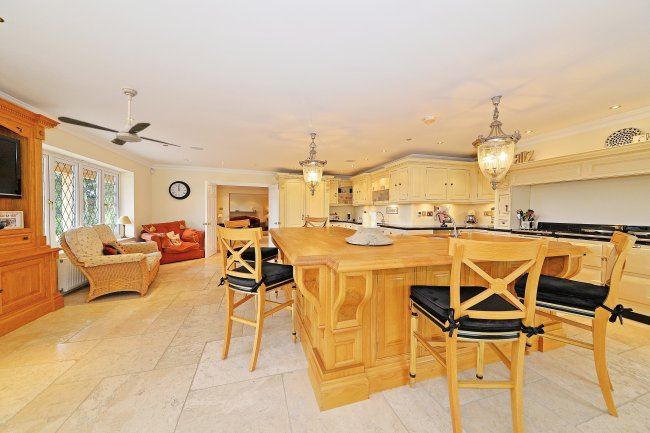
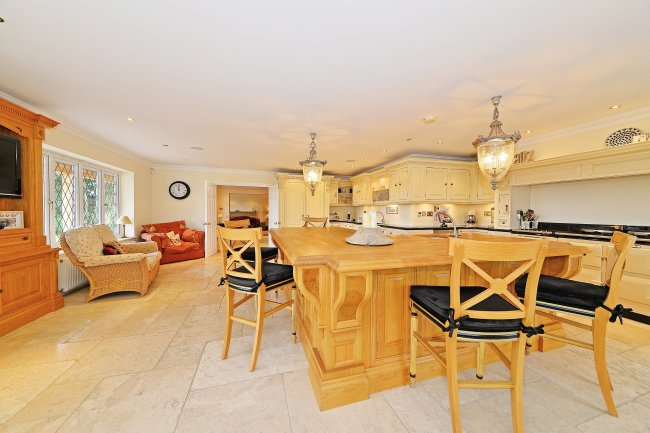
- ceiling fan [57,86,182,148]
